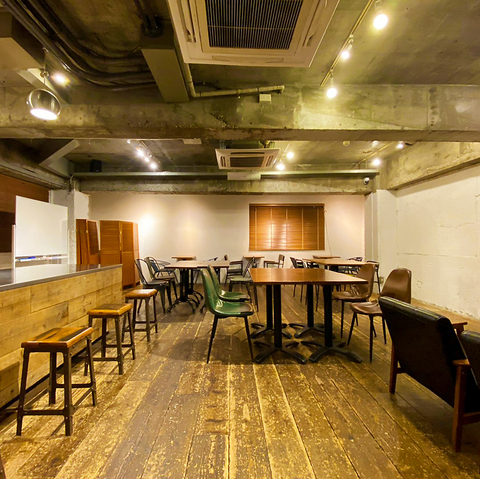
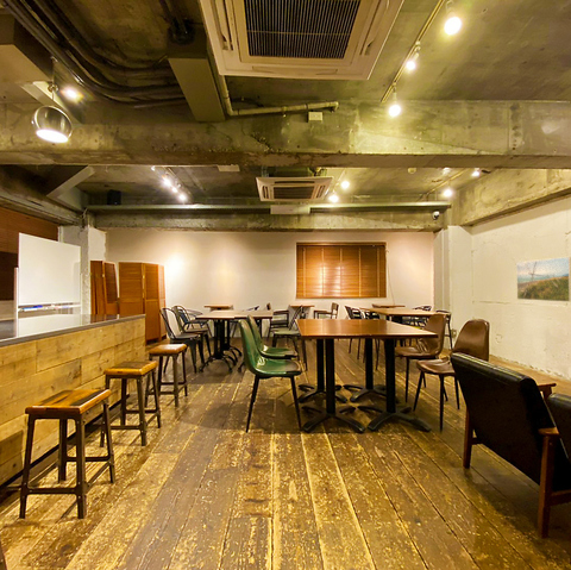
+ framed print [515,256,571,303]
